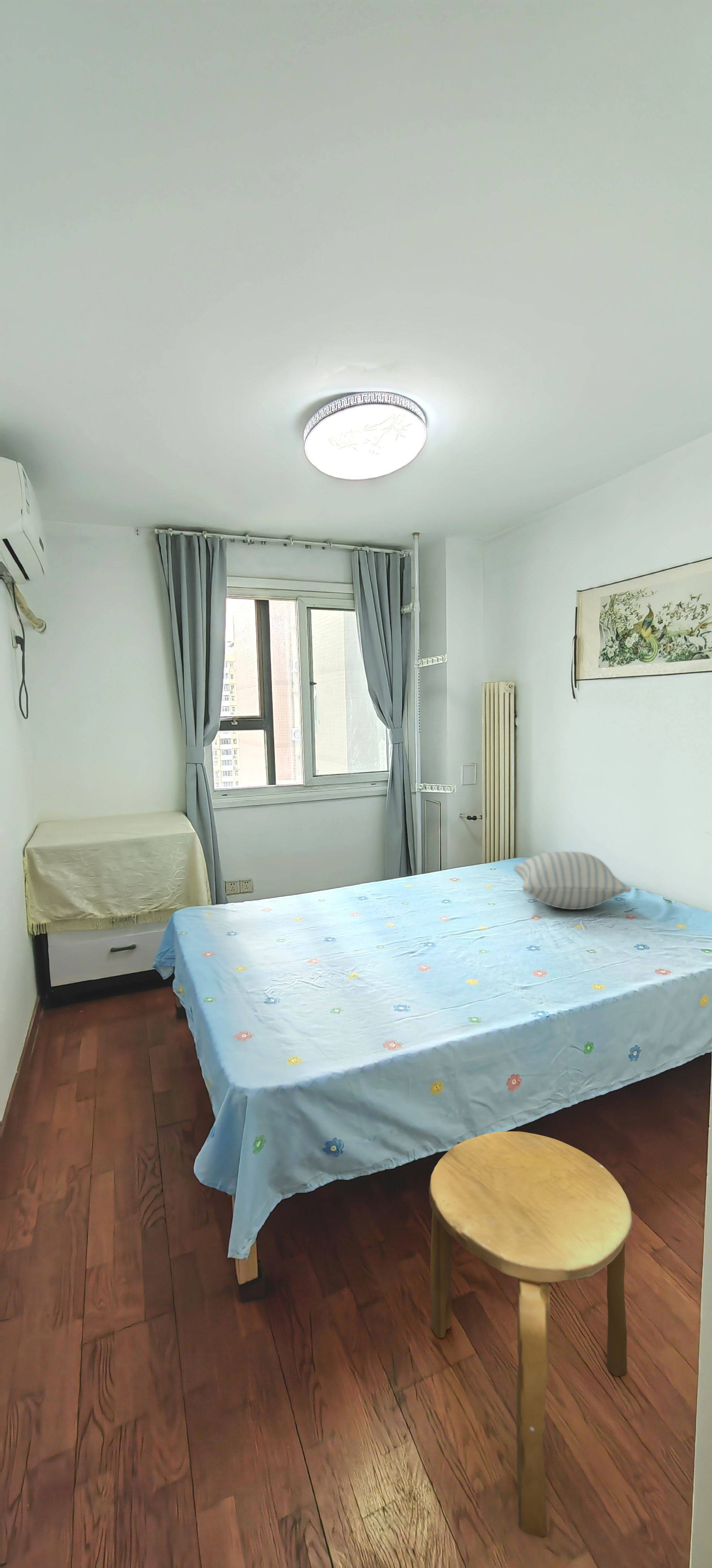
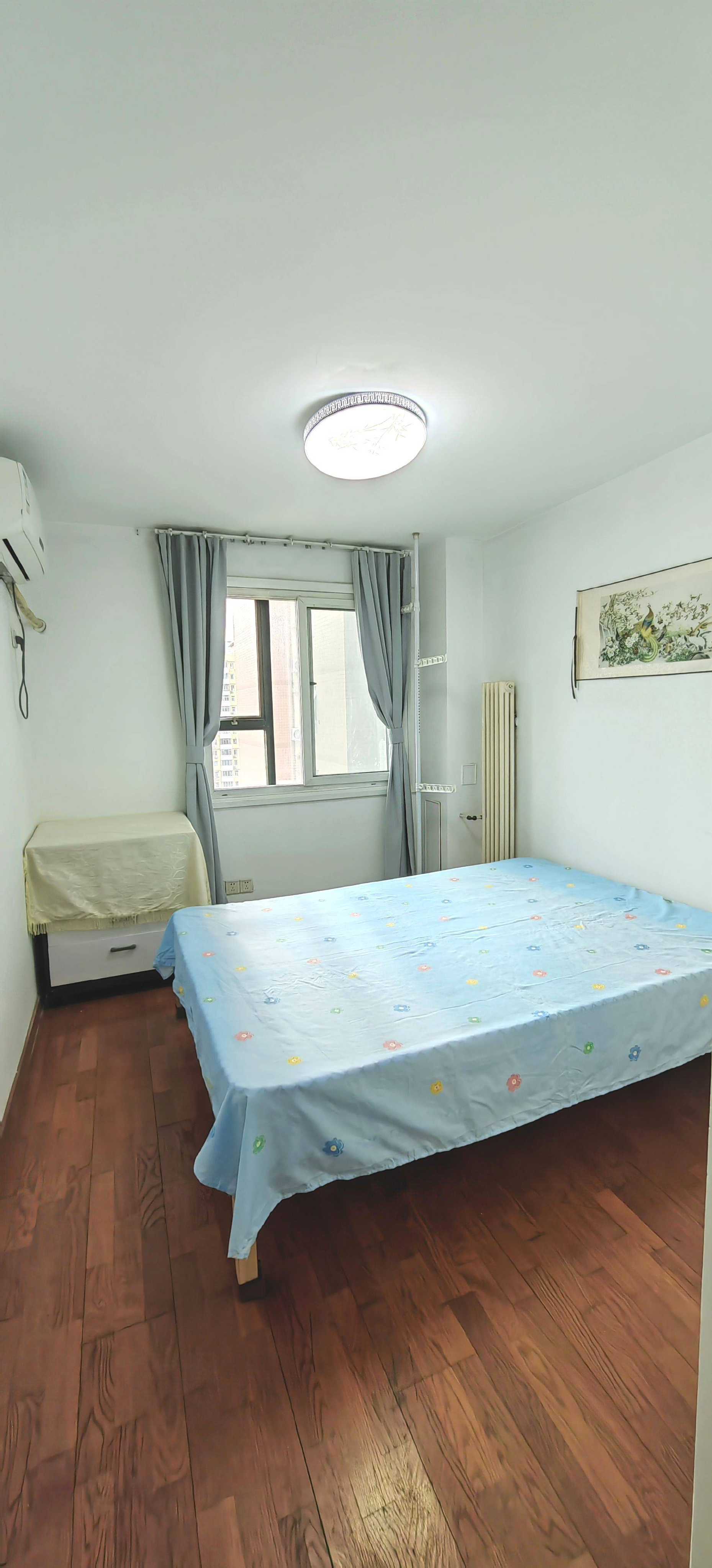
- stool [429,1131,634,1538]
- pillow [513,851,632,910]
